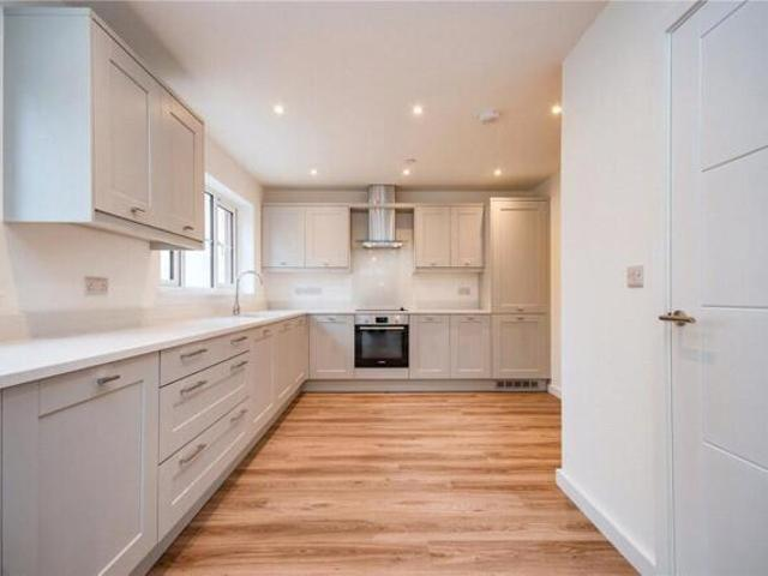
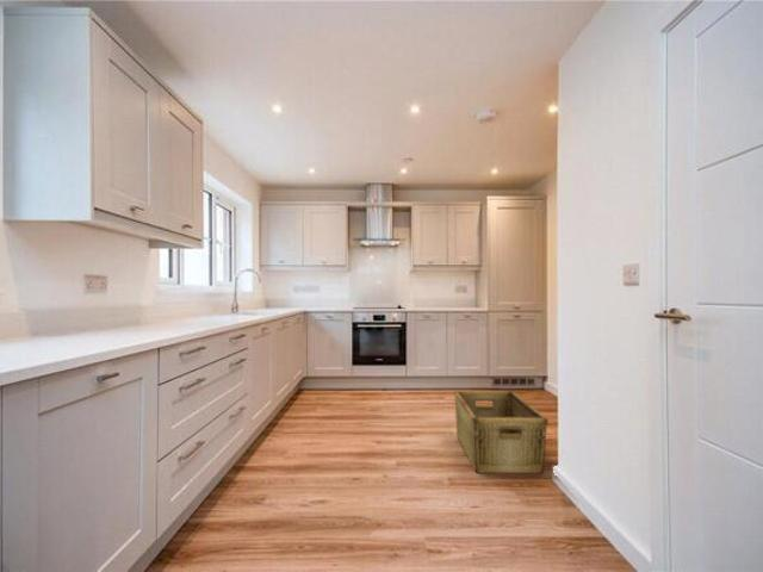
+ hamper [453,390,550,474]
